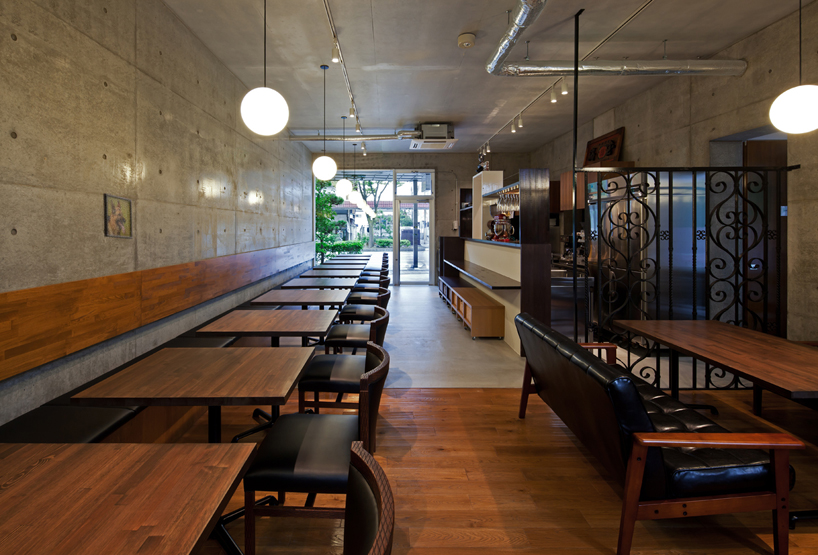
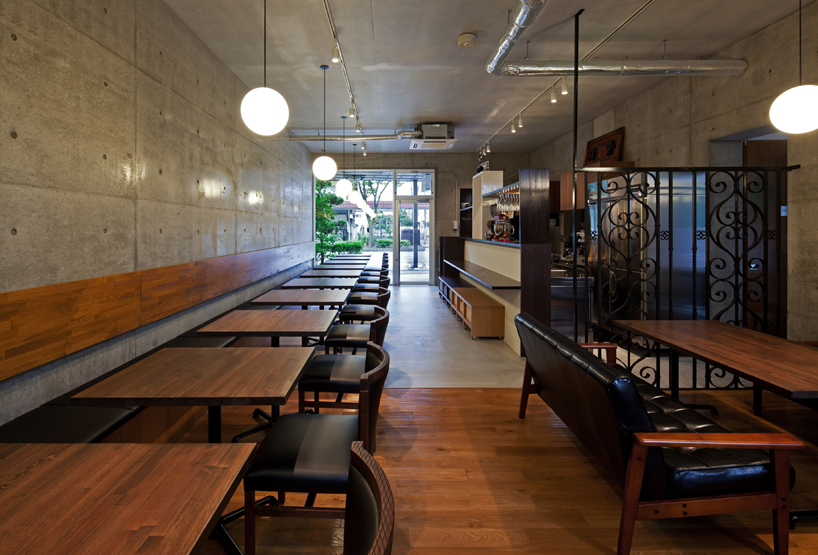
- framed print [102,192,133,240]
